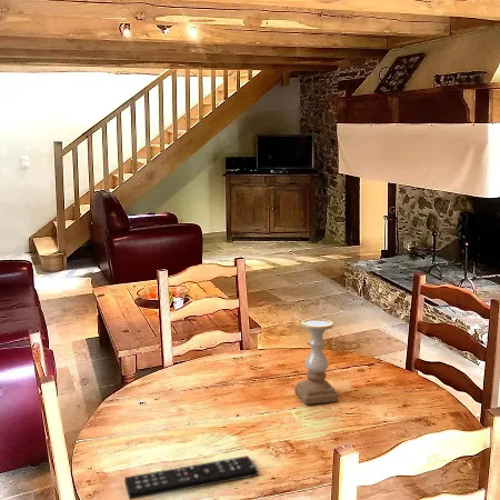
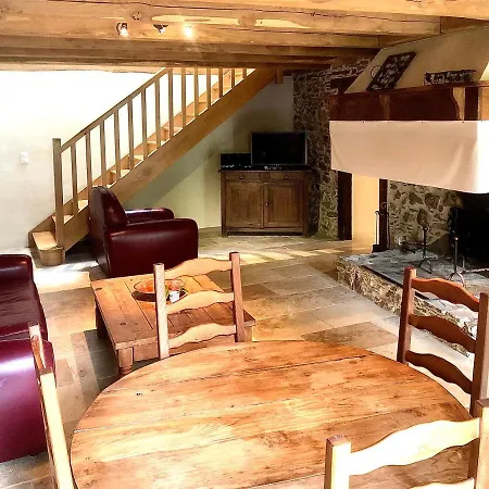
- candle holder [293,318,339,406]
- remote control [123,454,259,500]
